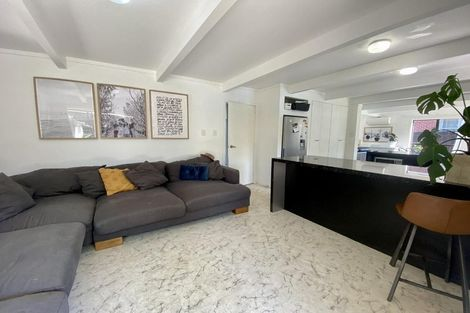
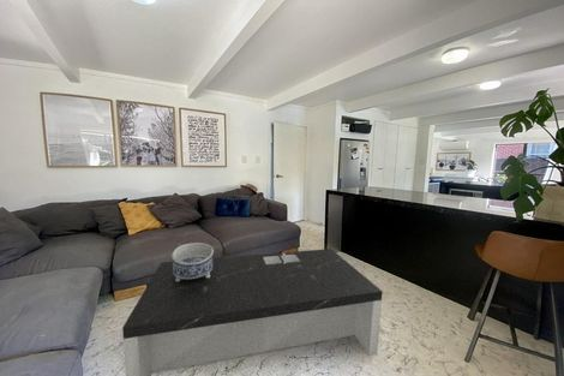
+ decorative bowl [170,241,215,282]
+ coffee table [121,247,383,376]
